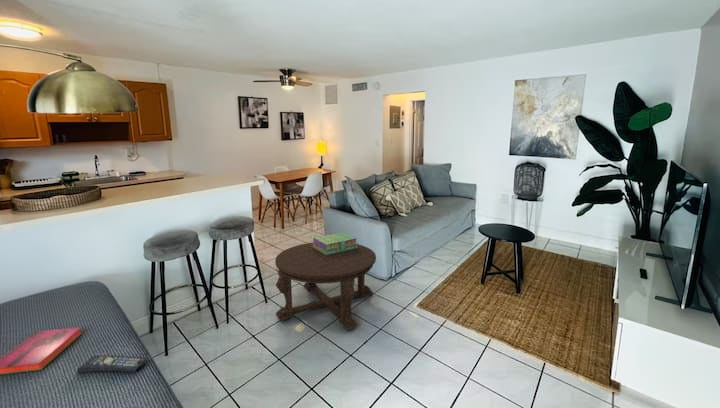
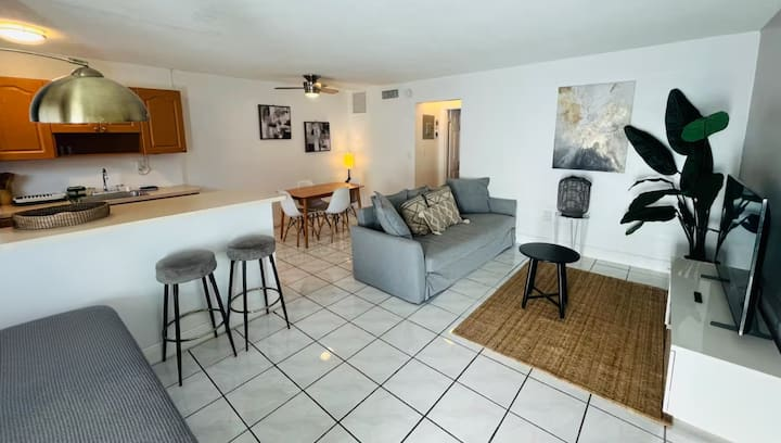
- stack of books [312,232,359,255]
- coffee table [274,242,377,331]
- remote control [76,354,147,374]
- hardback book [0,326,83,376]
